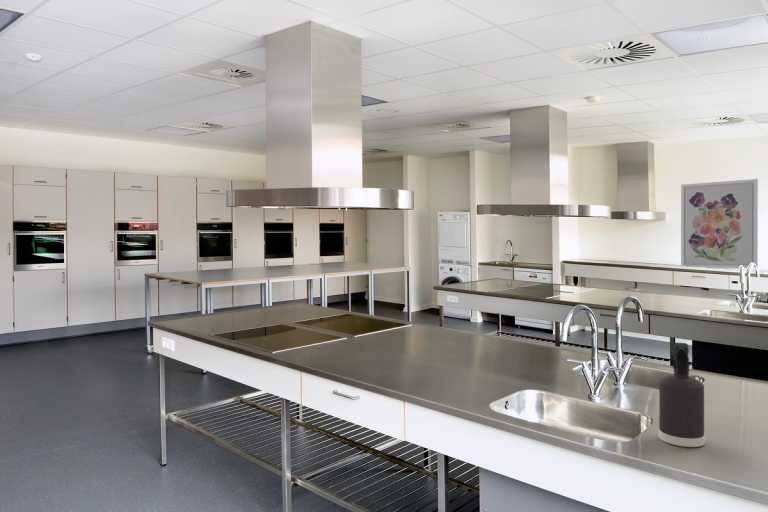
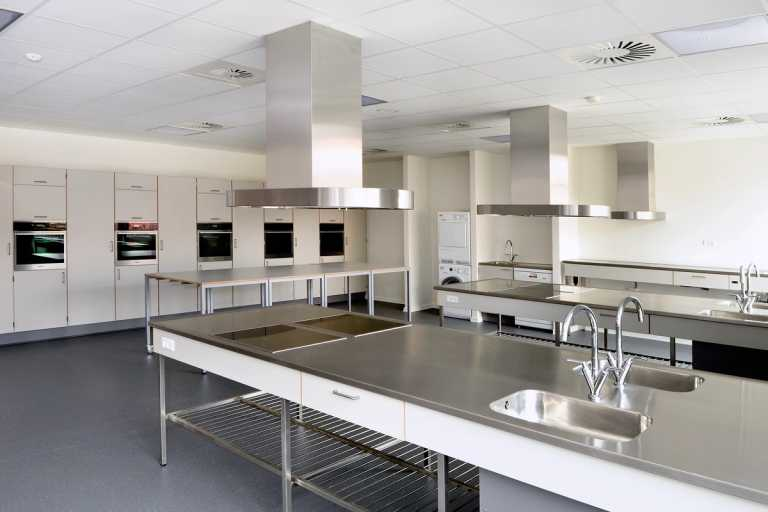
- wall art [680,178,759,270]
- spray bottle [657,342,706,448]
